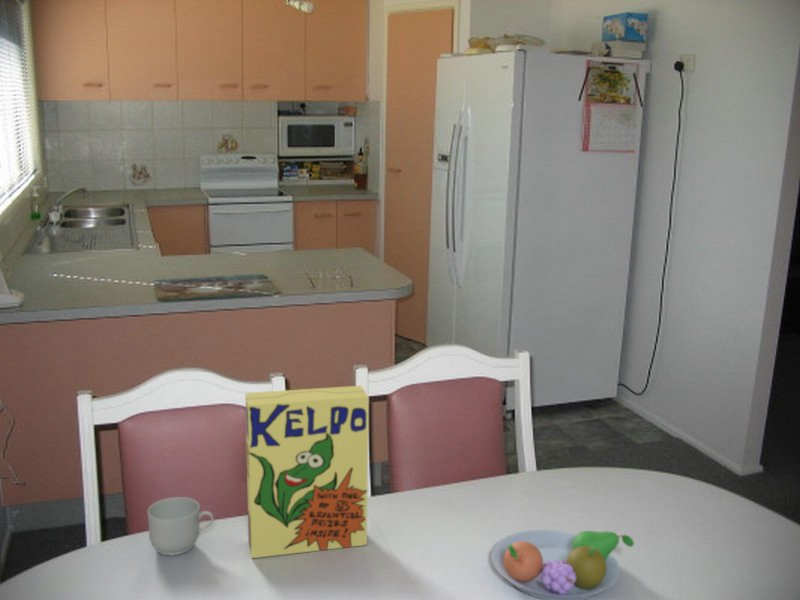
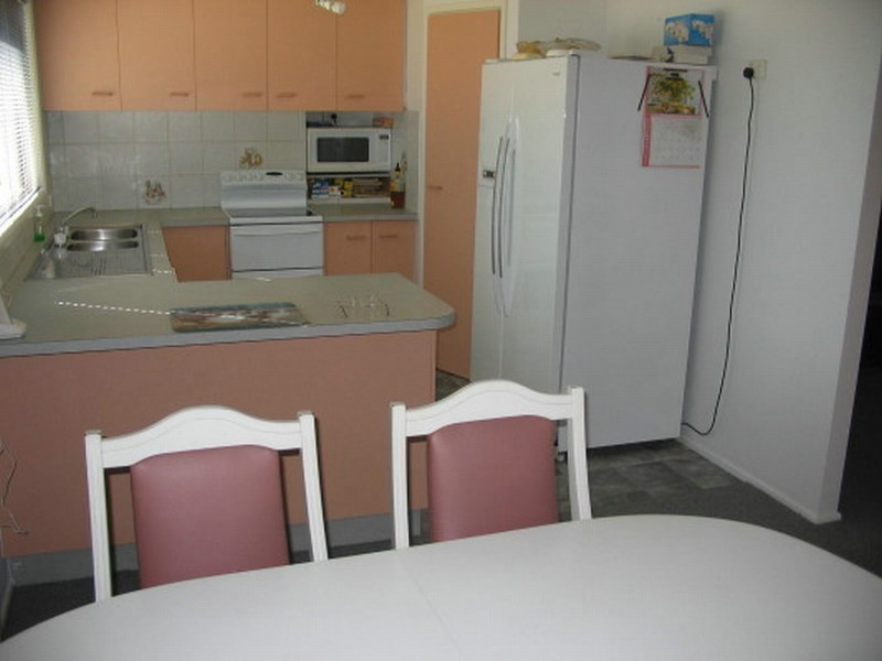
- cereal box [244,385,370,559]
- fruit bowl [491,529,635,600]
- mug [147,496,215,556]
